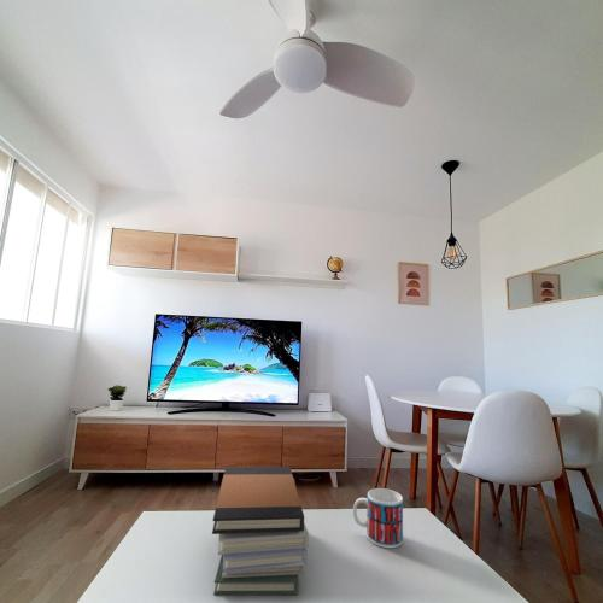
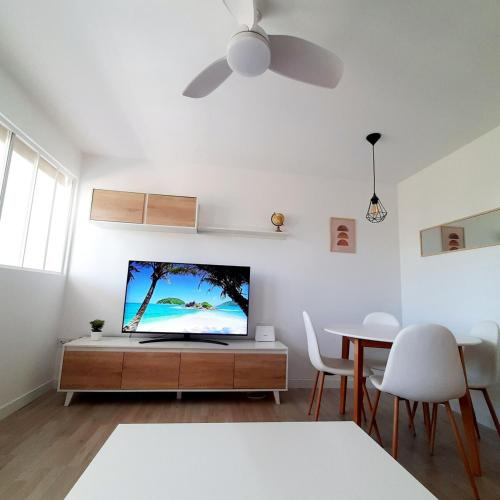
- mug [352,487,404,549]
- book stack [211,466,310,596]
